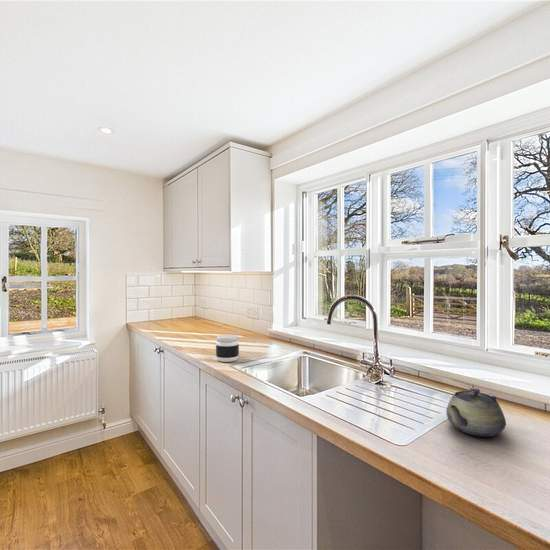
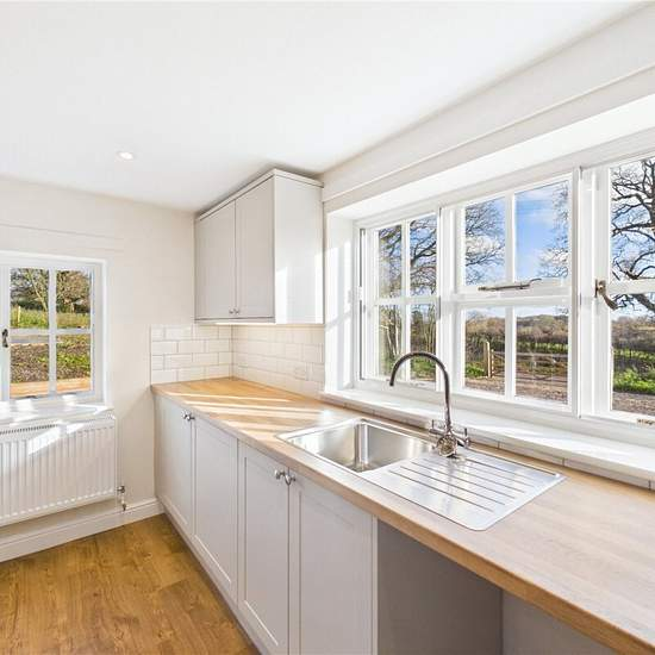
- teapot [445,387,507,438]
- jar [215,333,240,363]
